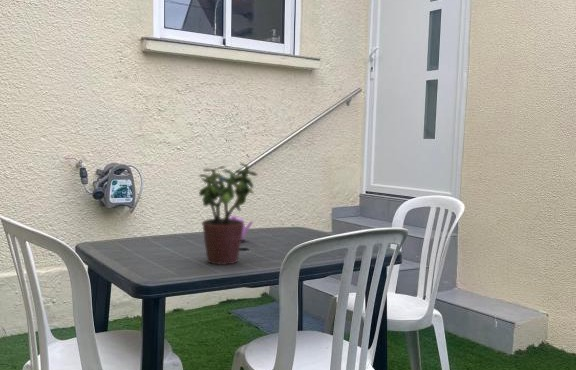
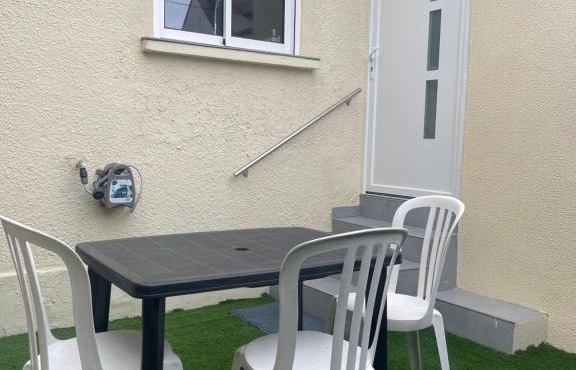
- potted plant [198,162,258,266]
- teapot [229,215,254,241]
